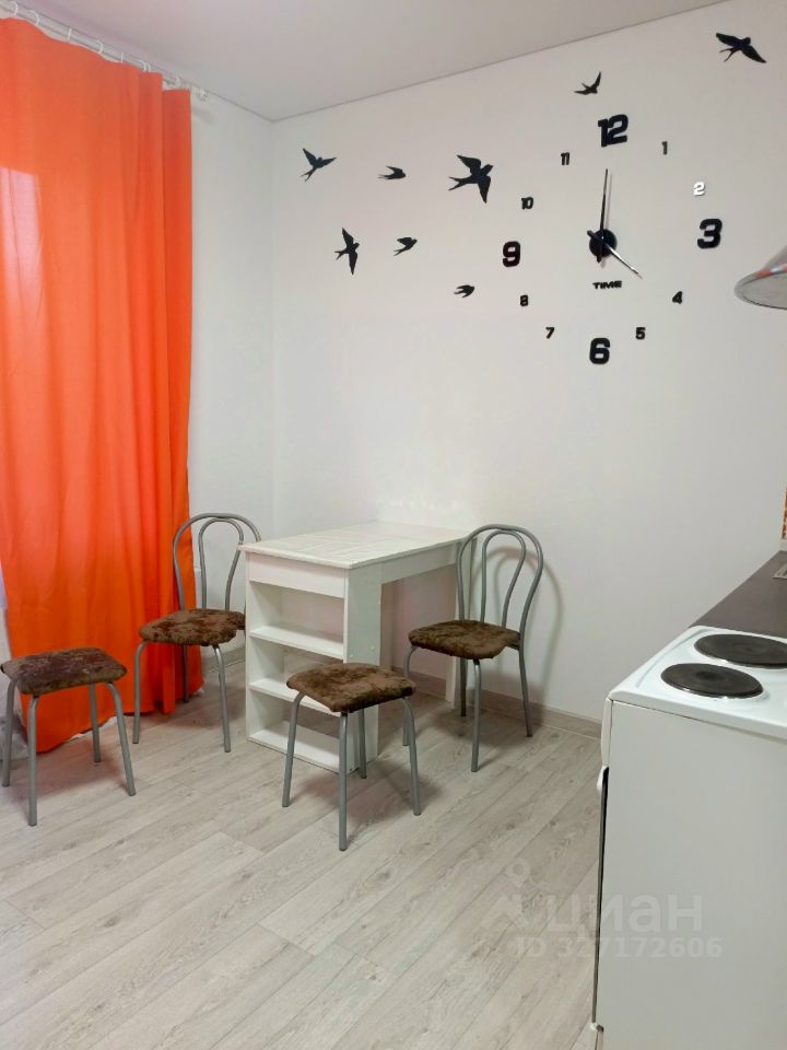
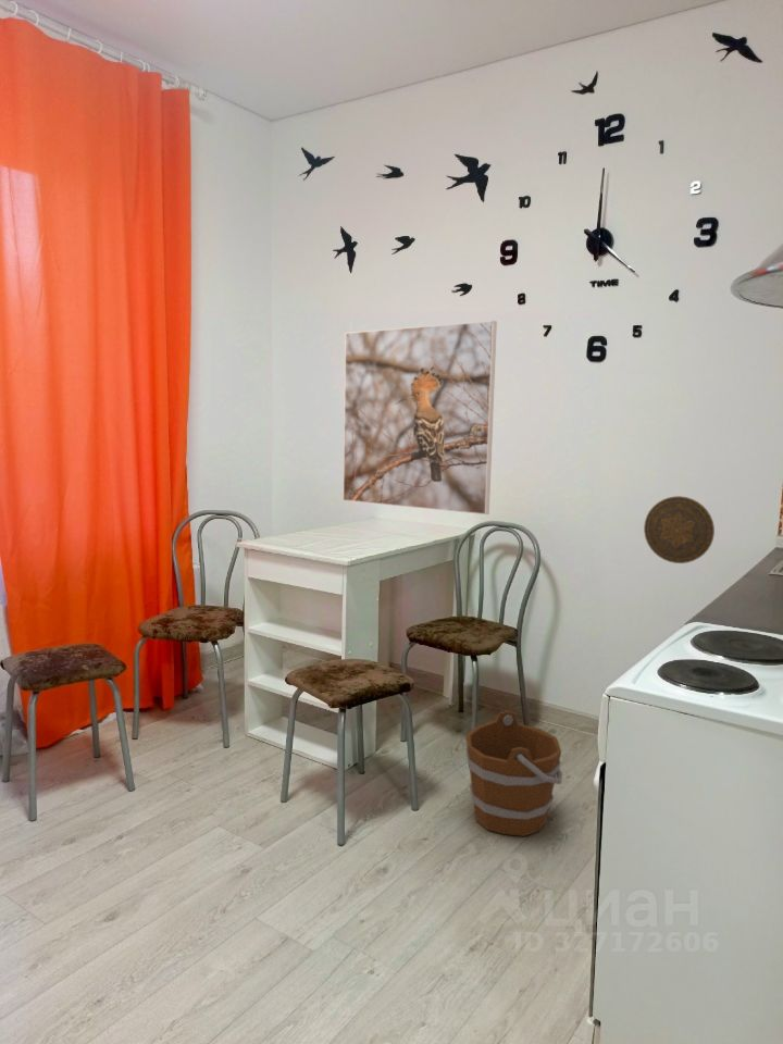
+ bucket [464,710,563,837]
+ decorative plate [643,495,716,564]
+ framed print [341,320,498,515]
